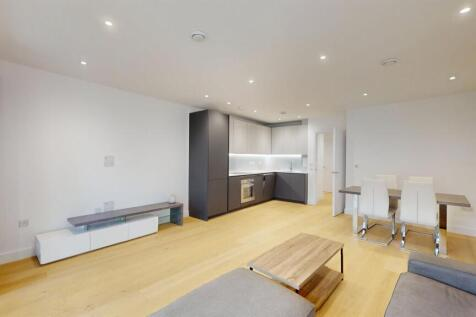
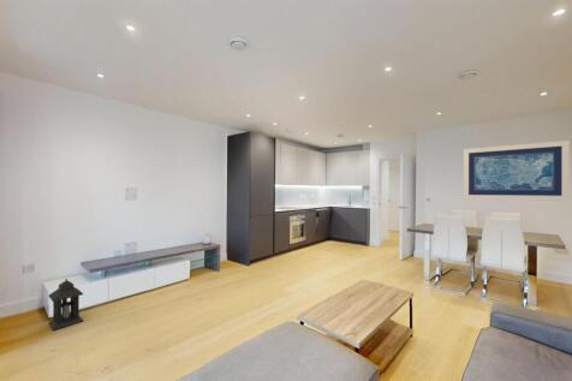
+ lantern [47,278,84,332]
+ wall art [463,139,571,202]
